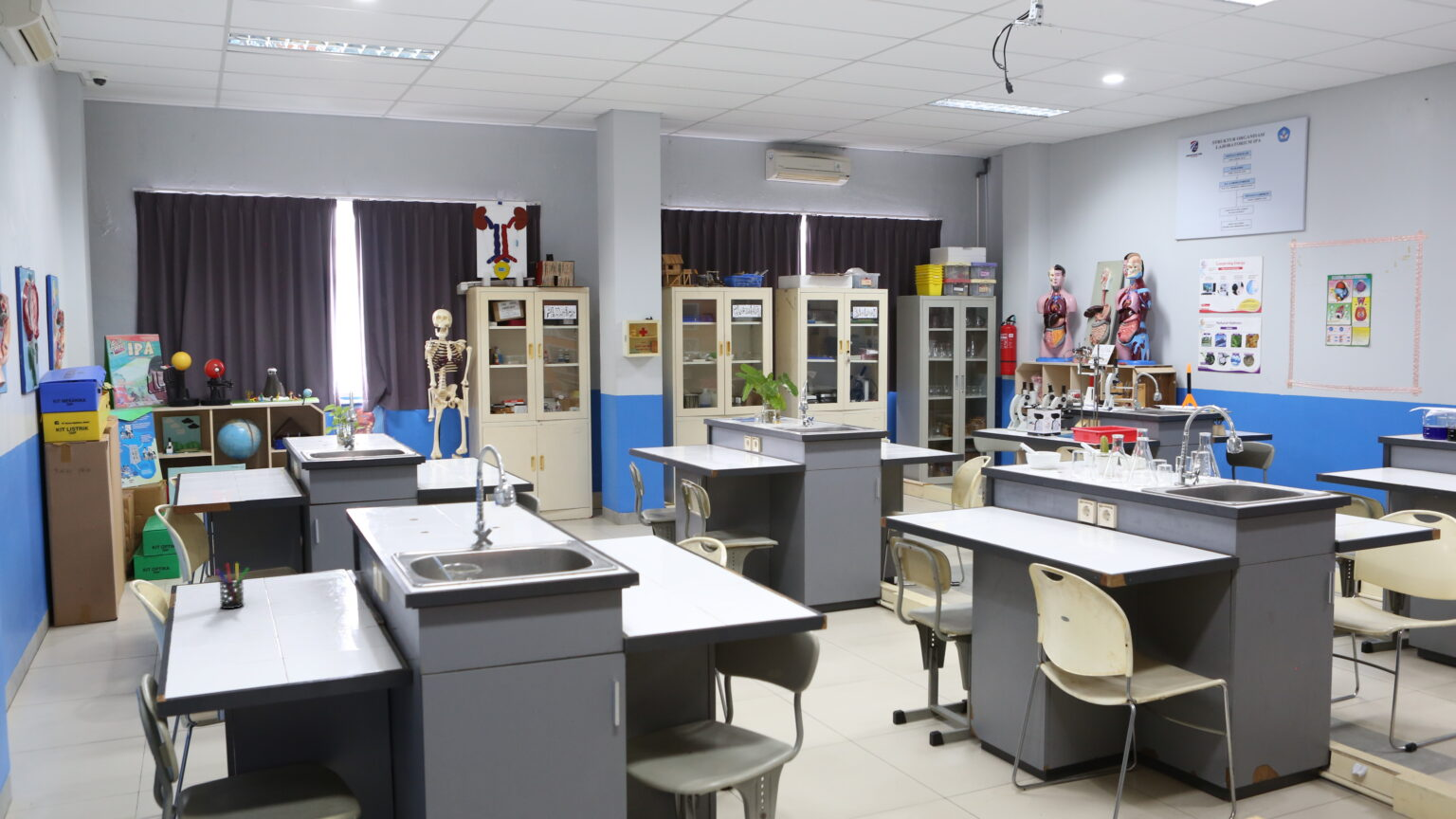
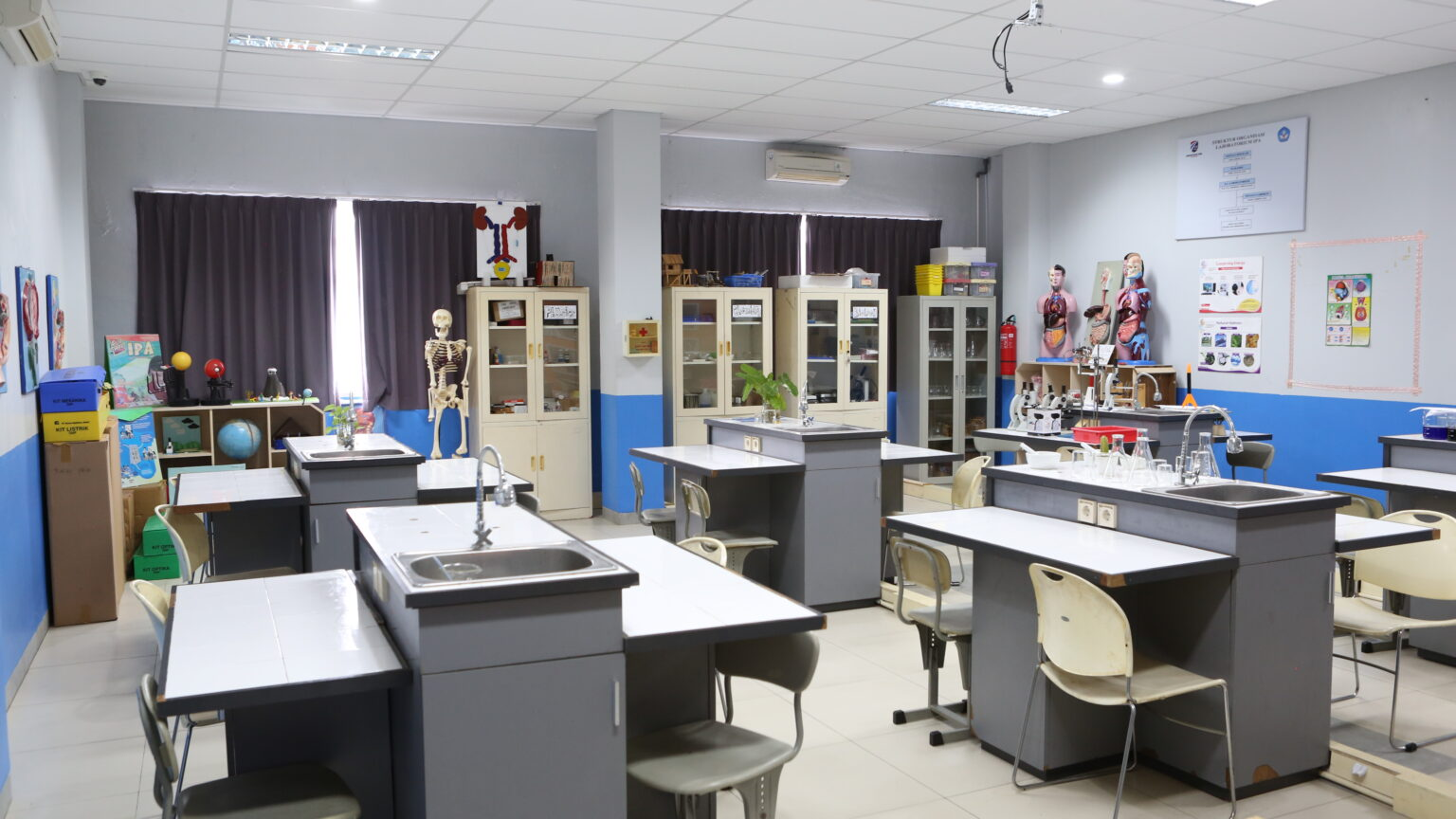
- pen holder [213,562,249,610]
